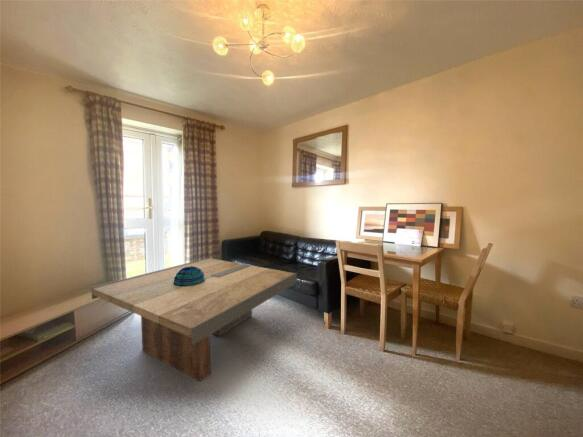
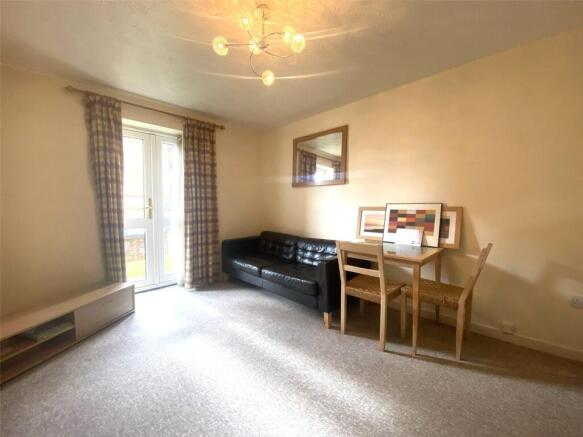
- decorative bowl [173,266,205,287]
- coffee table [90,257,298,383]
